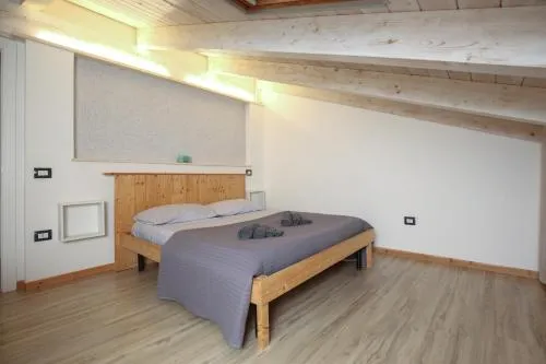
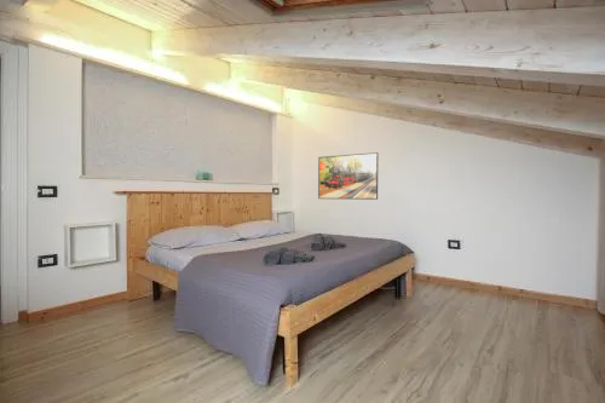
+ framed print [317,151,379,201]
